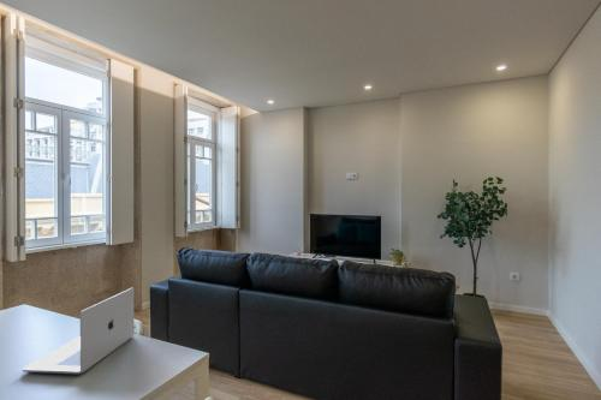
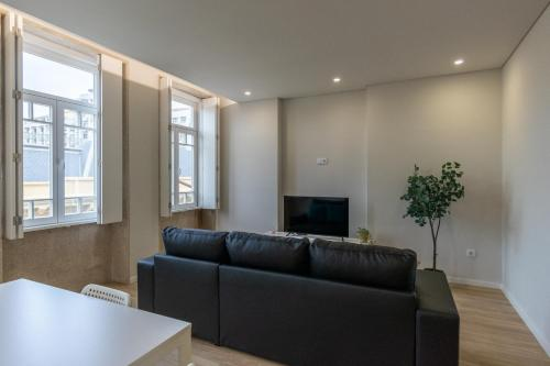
- laptop [22,286,135,375]
